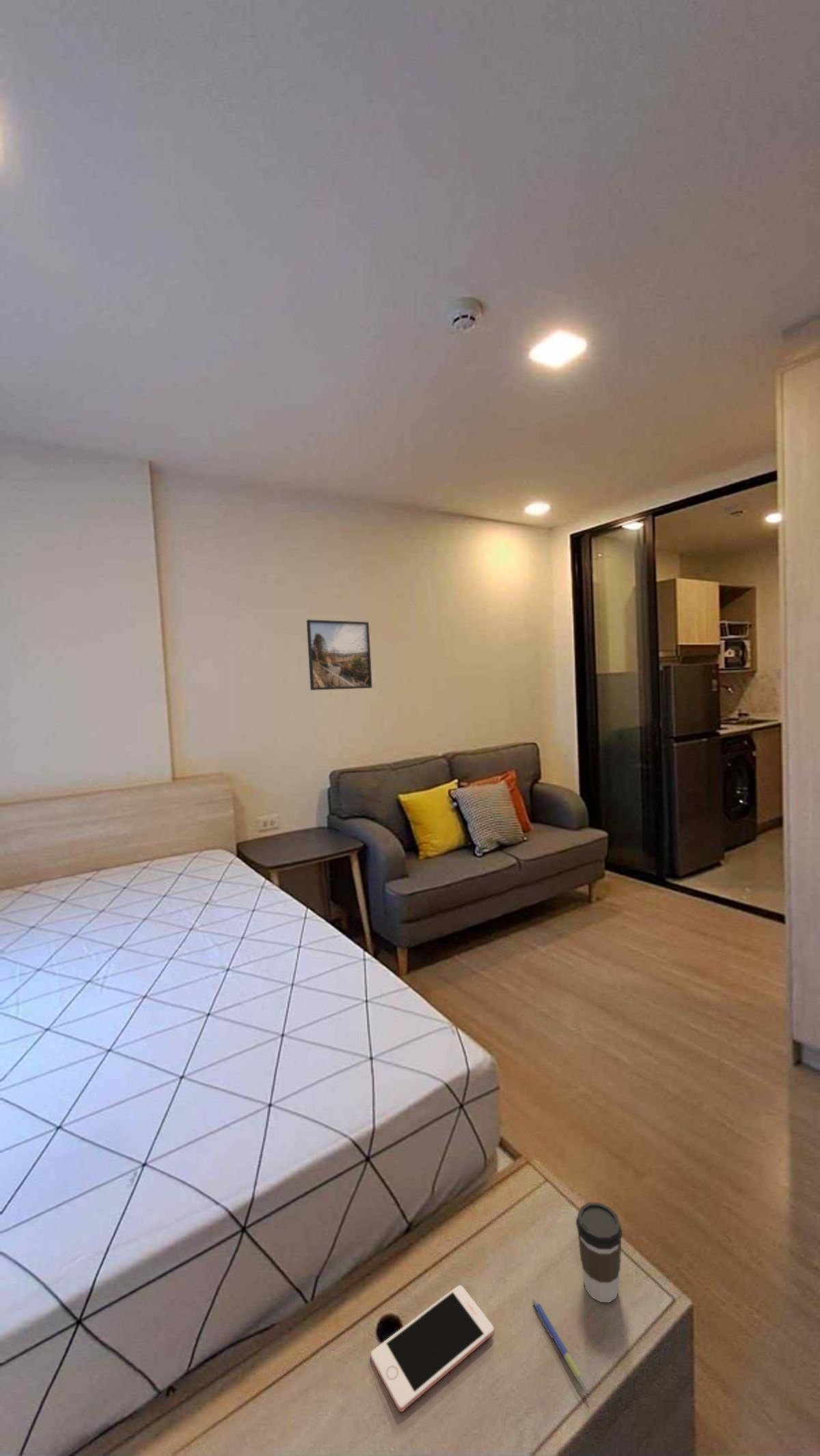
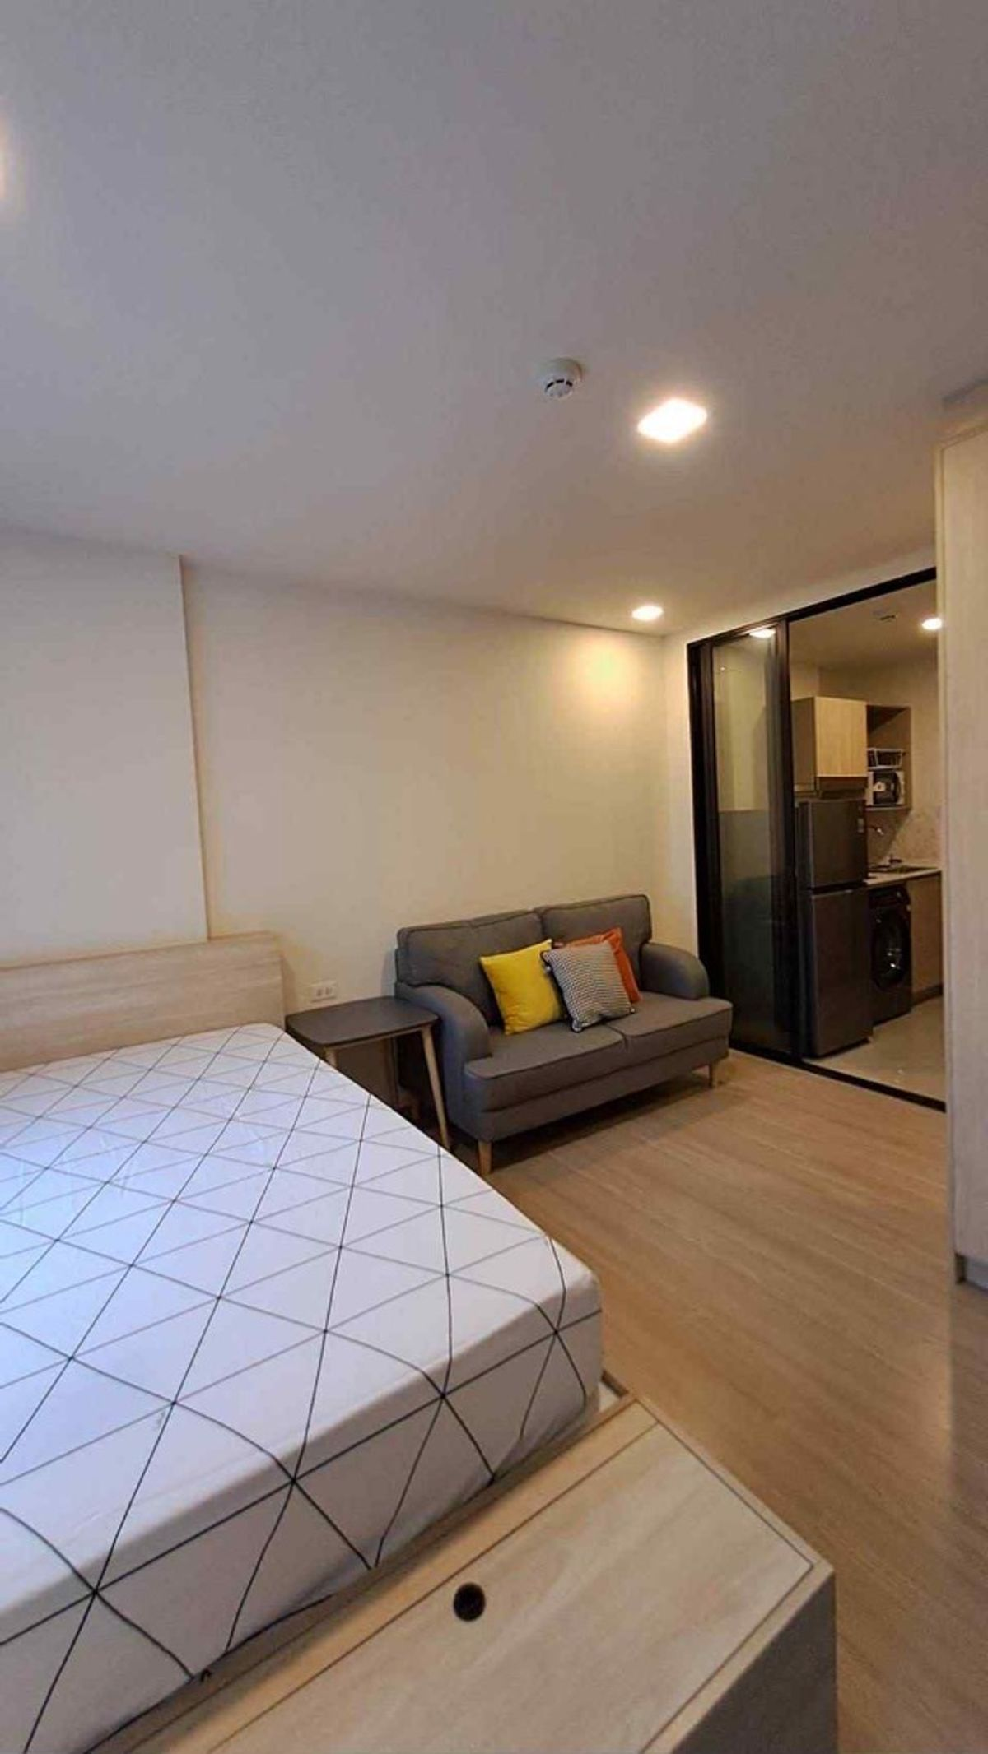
- cell phone [370,1285,495,1412]
- coffee cup [575,1202,623,1303]
- pen [532,1298,590,1395]
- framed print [306,619,373,691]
